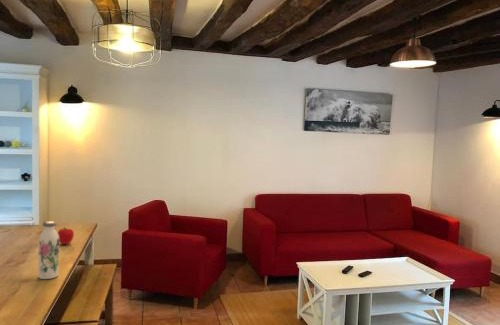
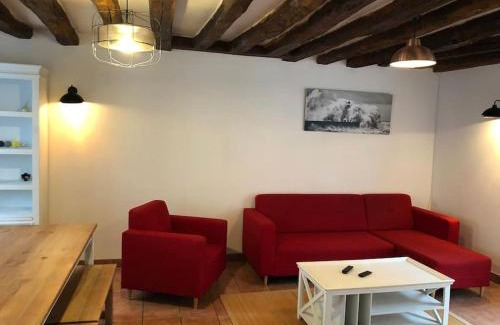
- fruit [57,226,75,245]
- water bottle [37,220,60,280]
